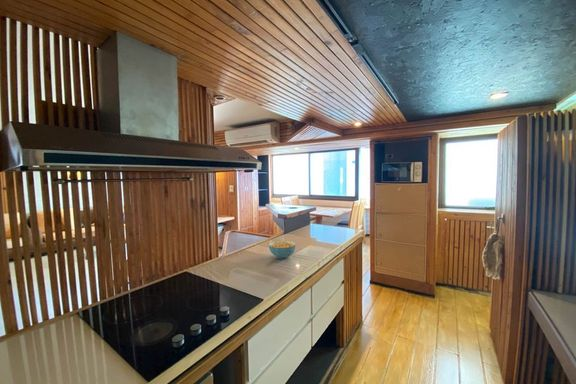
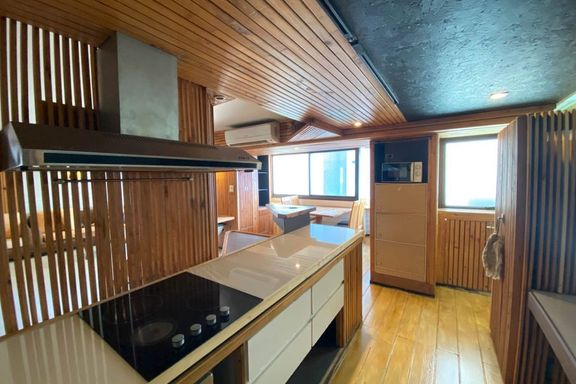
- cereal bowl [268,240,296,259]
